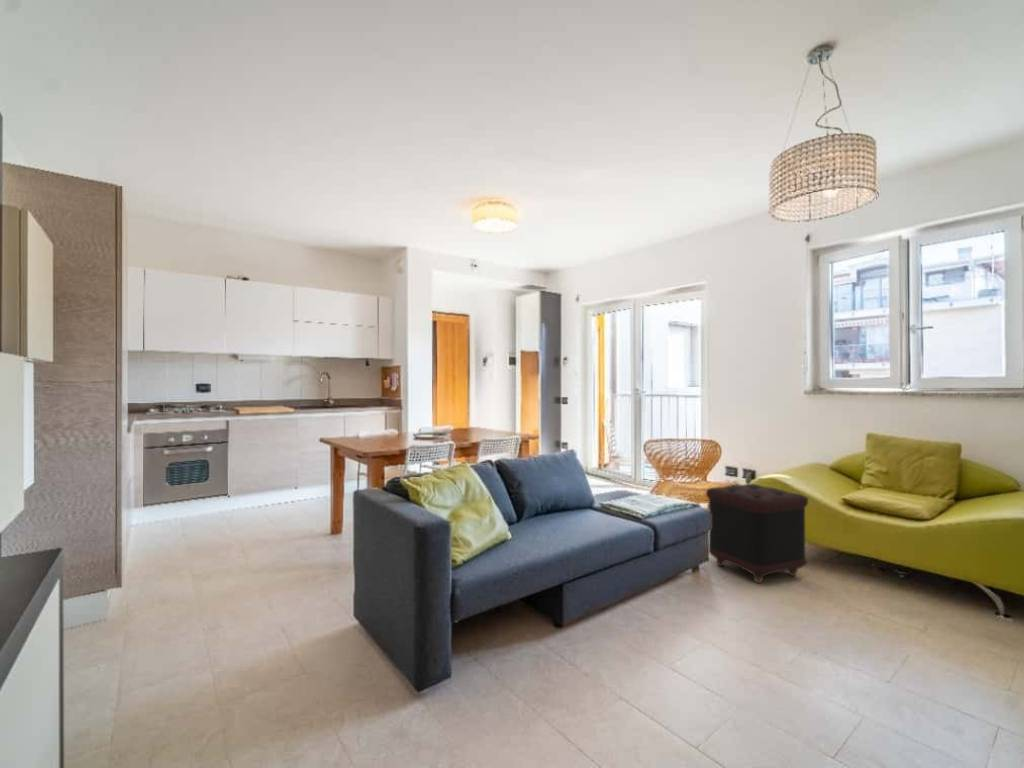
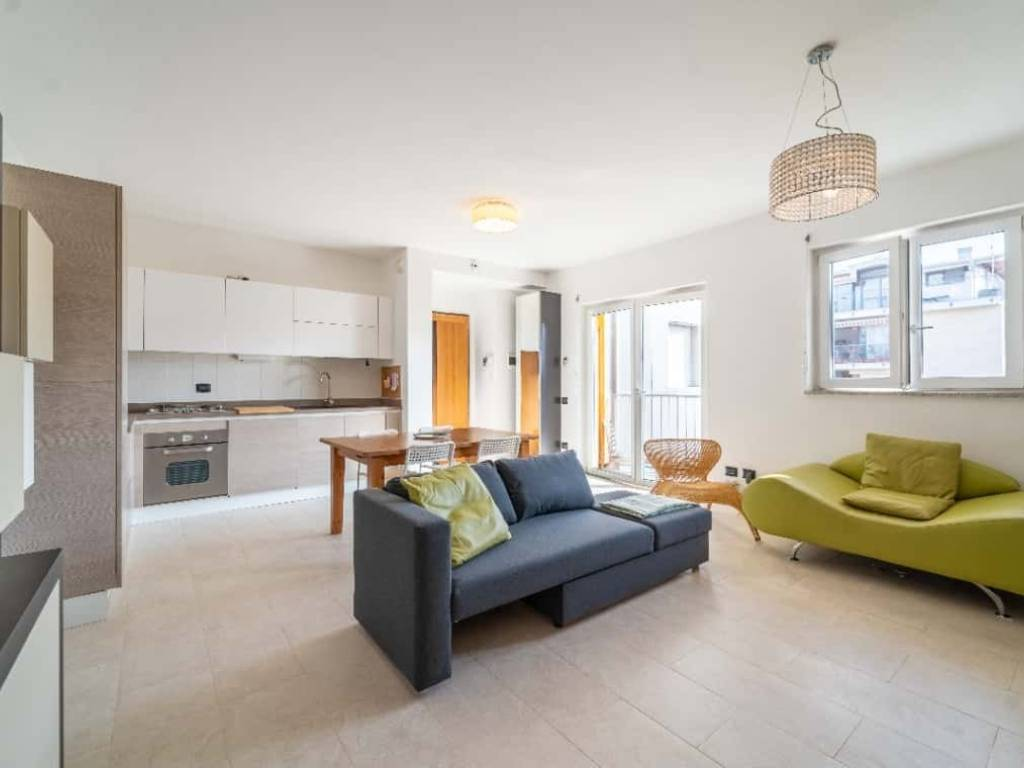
- ottoman [705,483,809,584]
